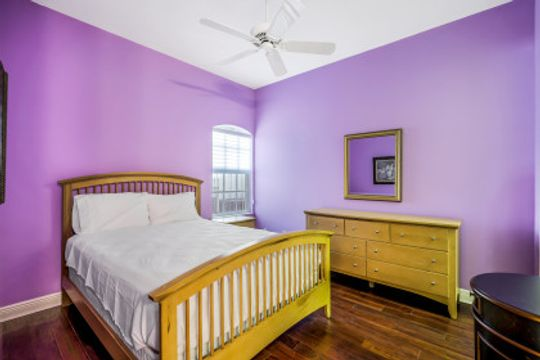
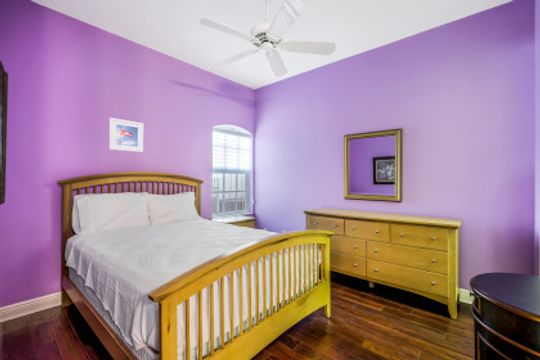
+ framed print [108,117,144,153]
